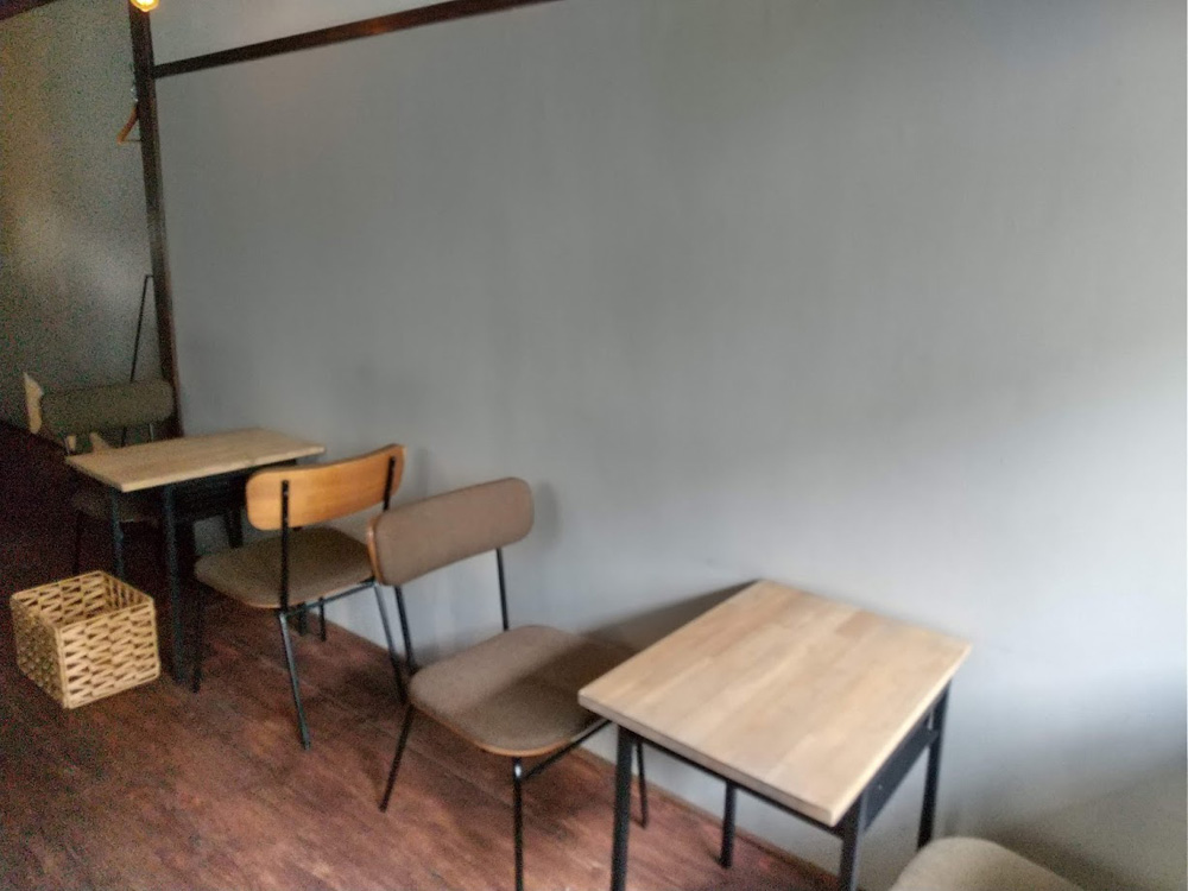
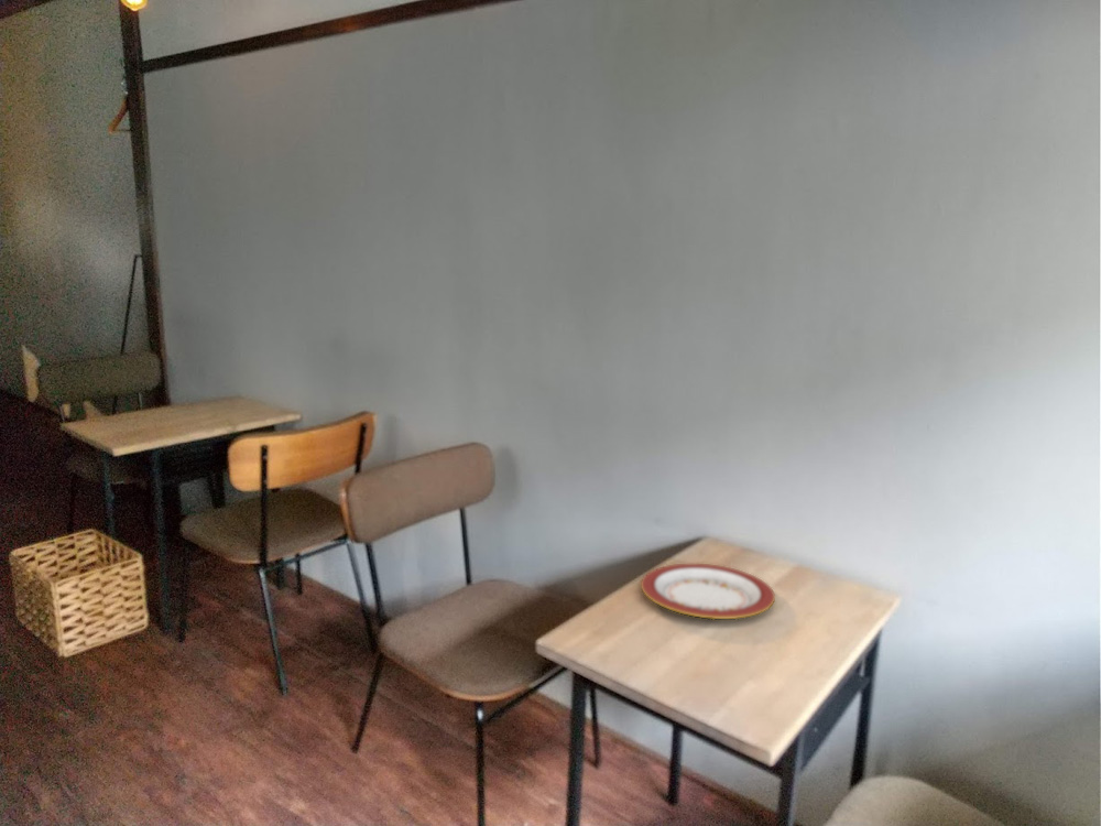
+ plate [640,563,776,620]
